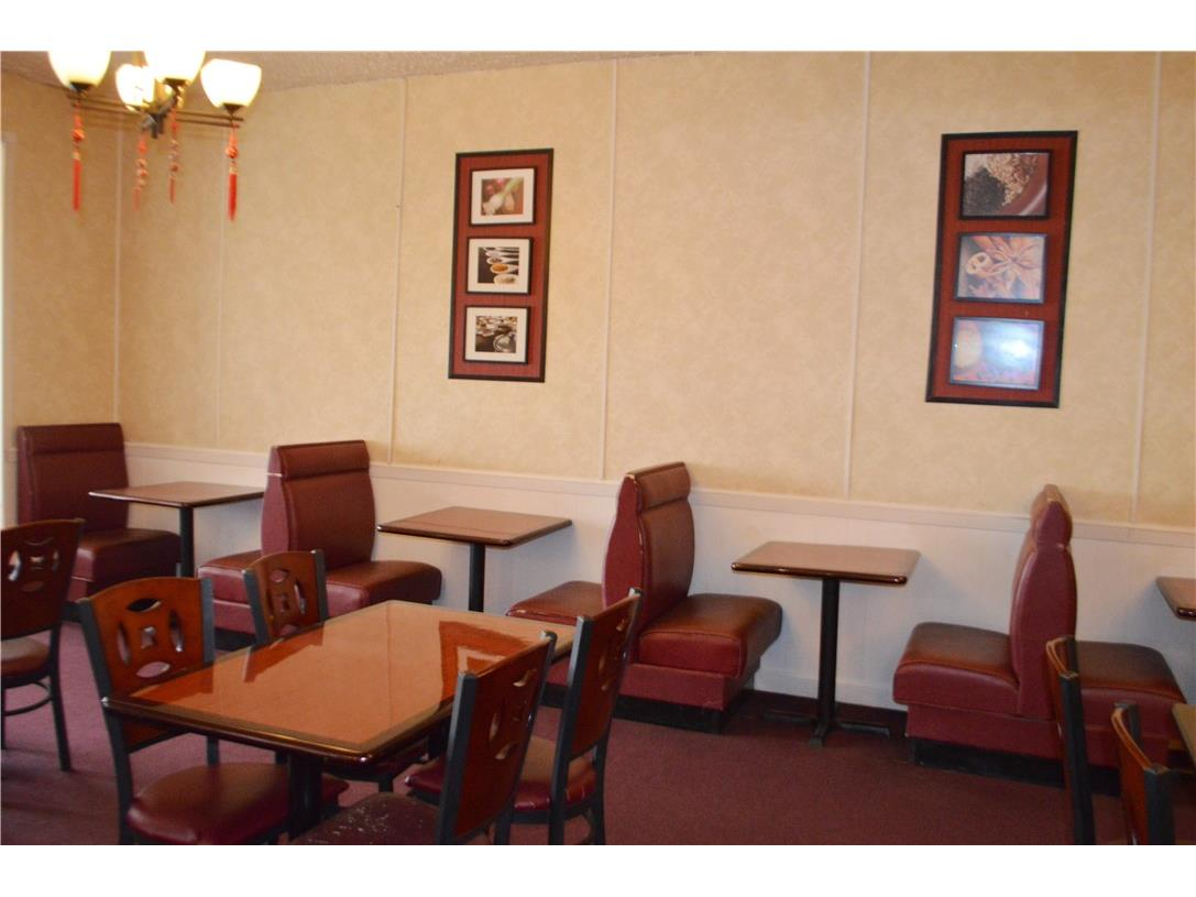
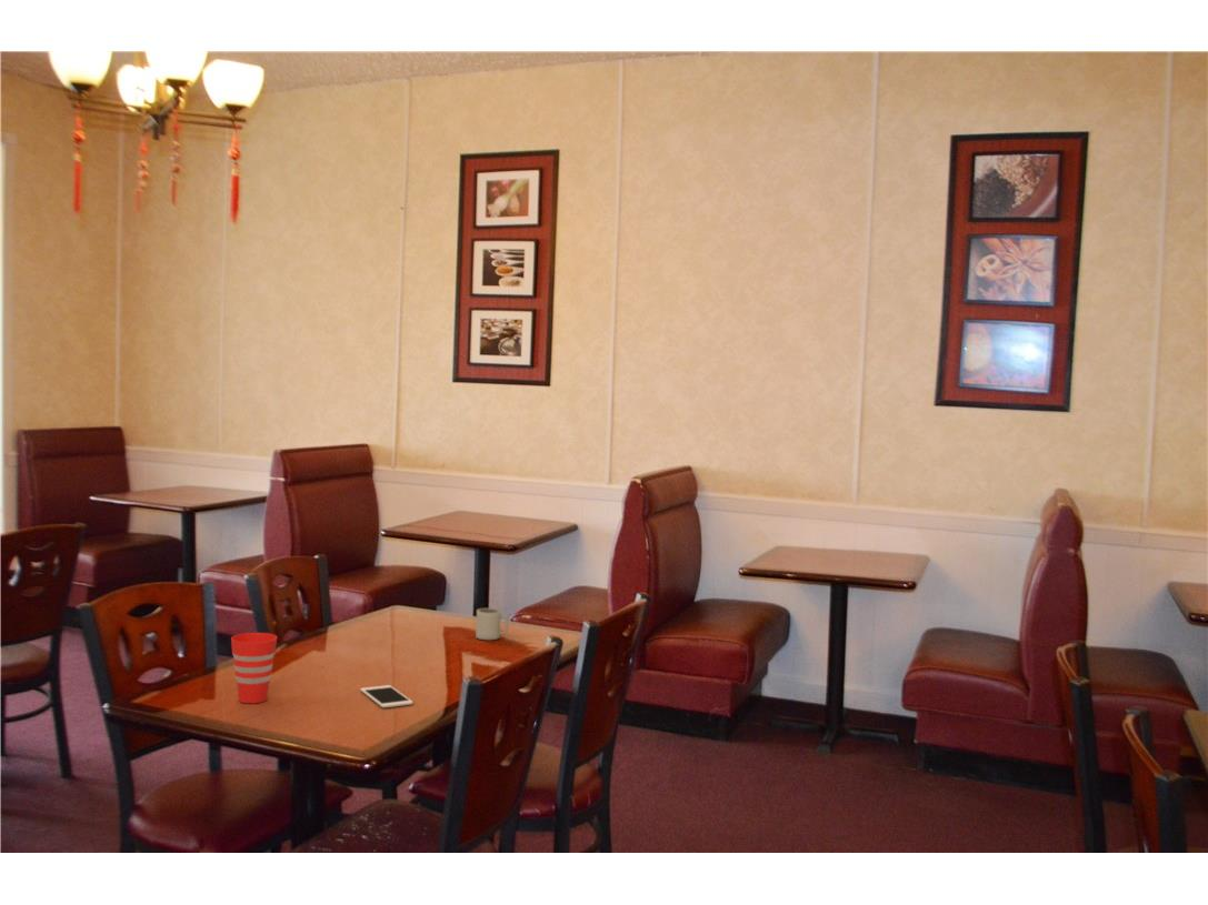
+ cup [475,607,510,641]
+ cup [230,632,278,704]
+ cell phone [359,684,415,708]
